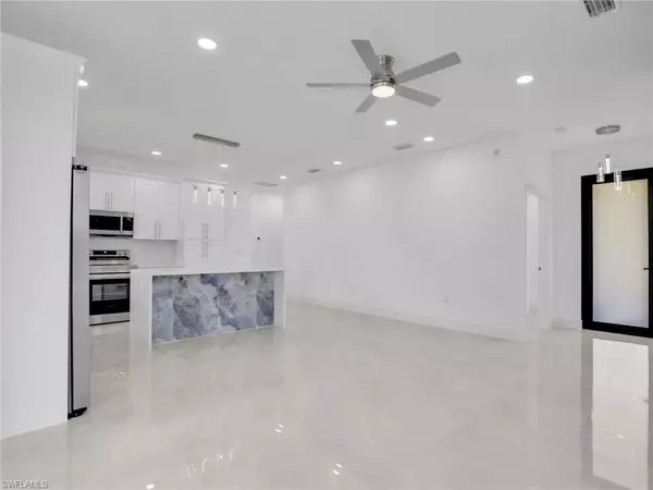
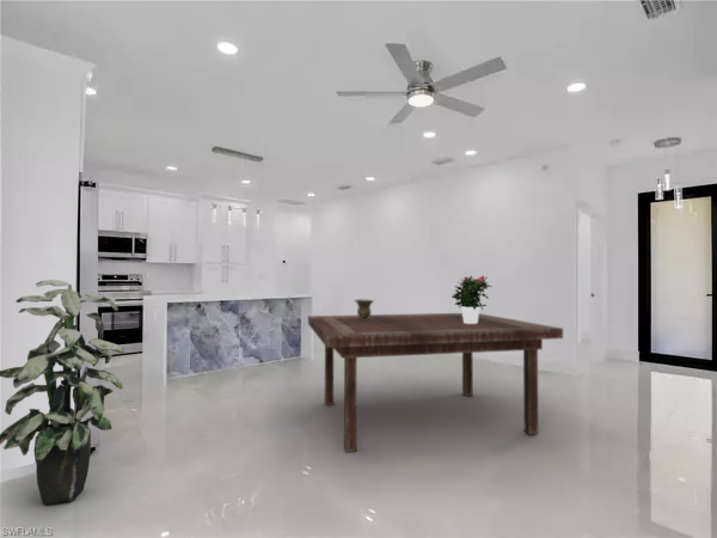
+ ceramic vessel [354,298,375,320]
+ indoor plant [0,279,125,506]
+ potted flower [451,274,494,324]
+ dining table [307,312,564,453]
